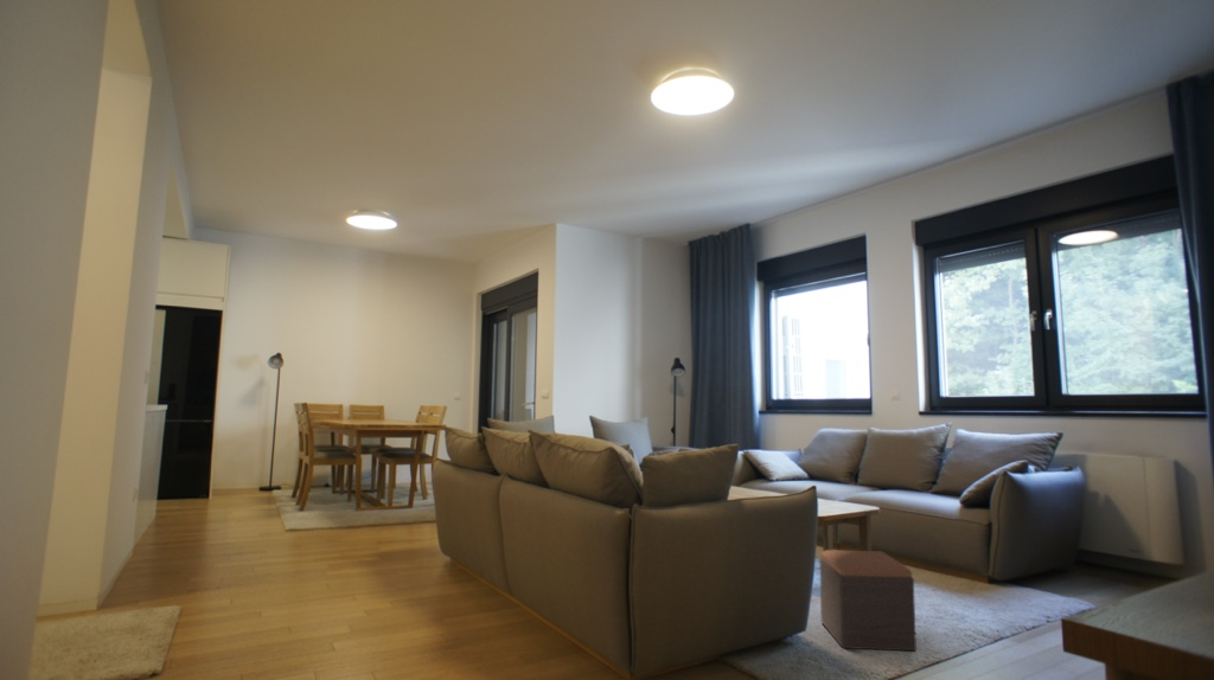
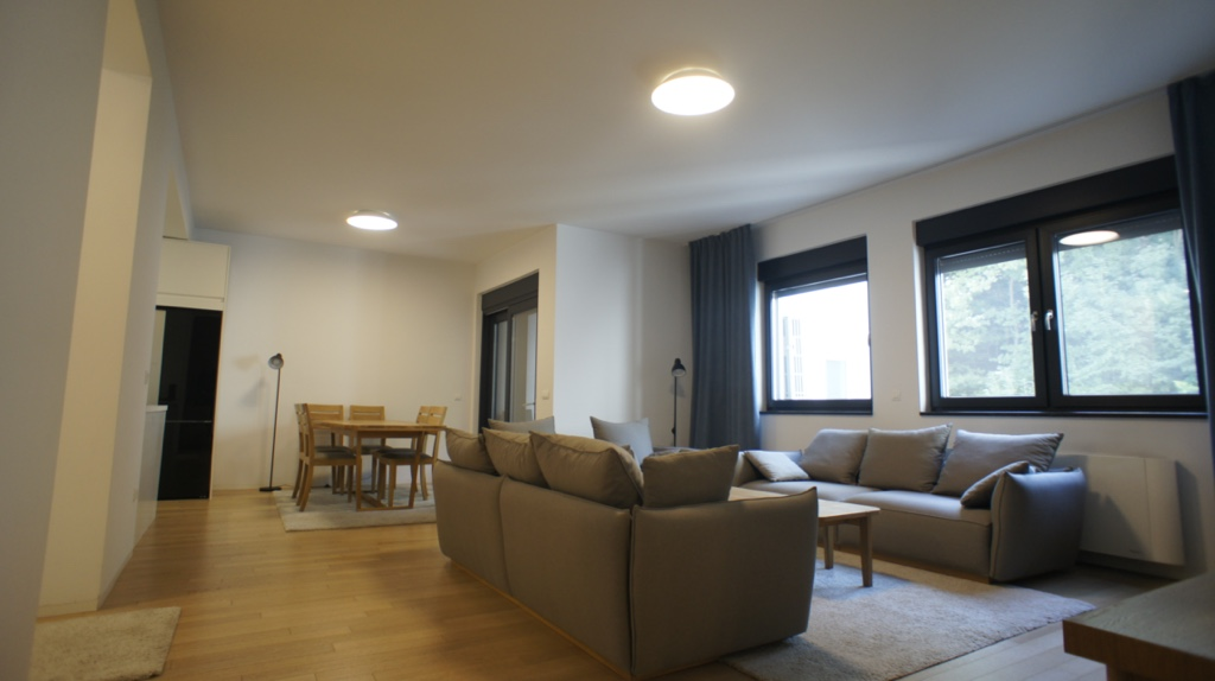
- footstool [818,549,918,652]
